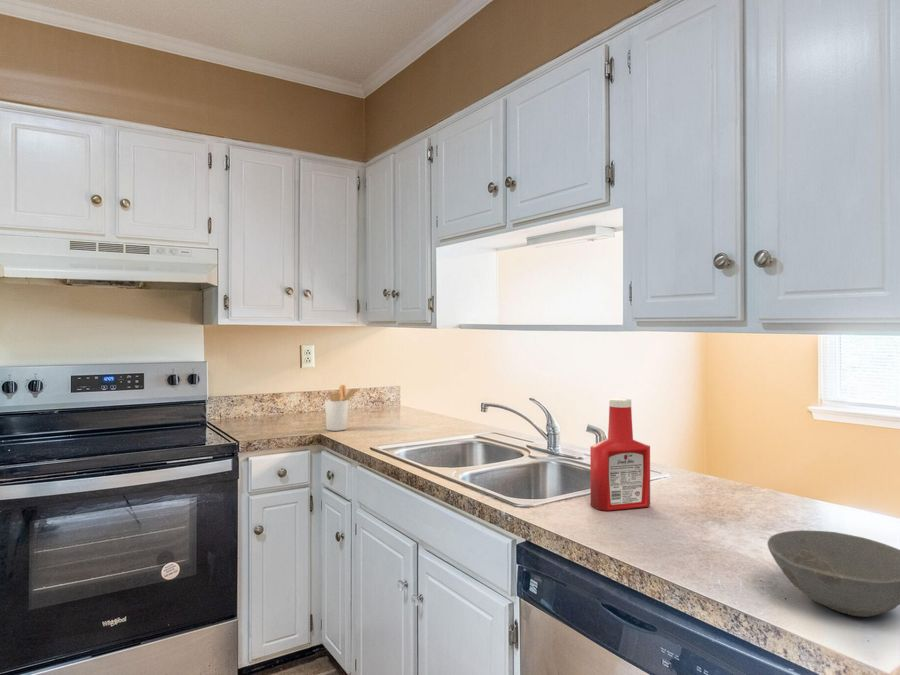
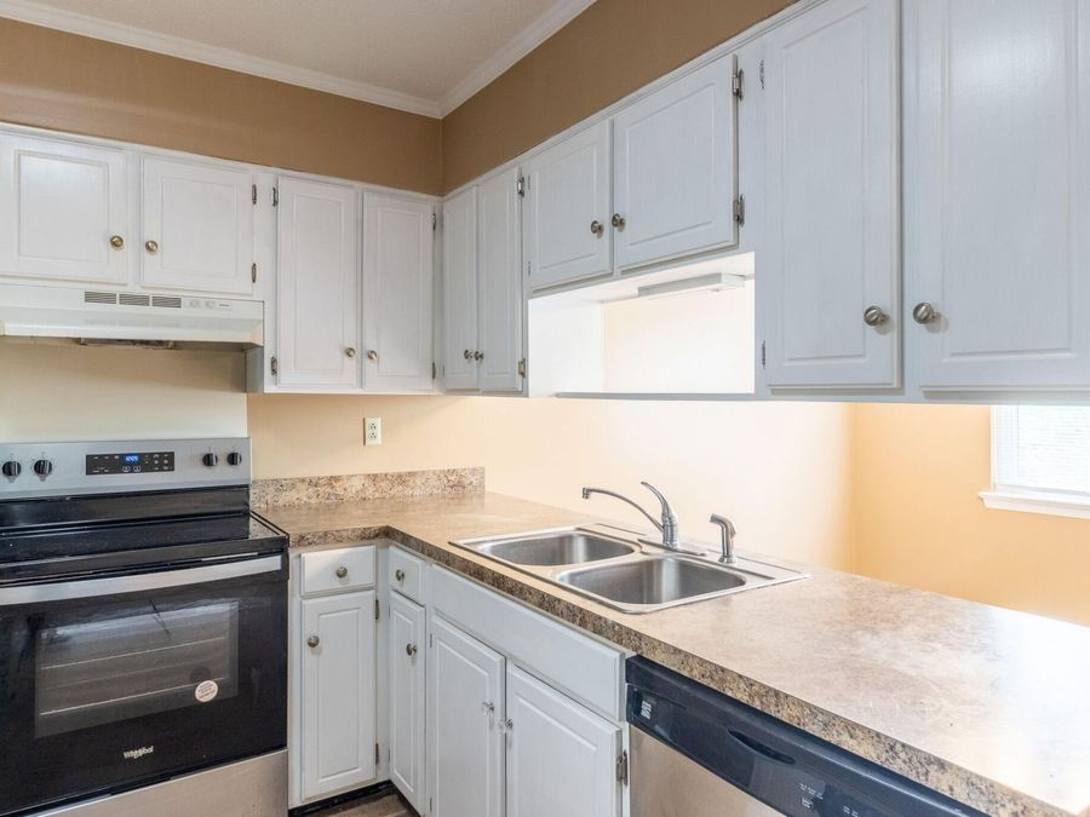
- soap bottle [589,397,651,512]
- utensil holder [324,384,362,432]
- bowl [766,529,900,618]
